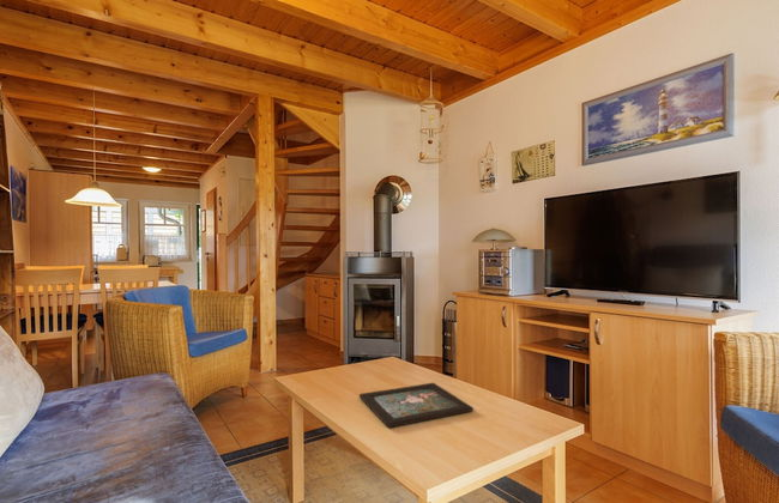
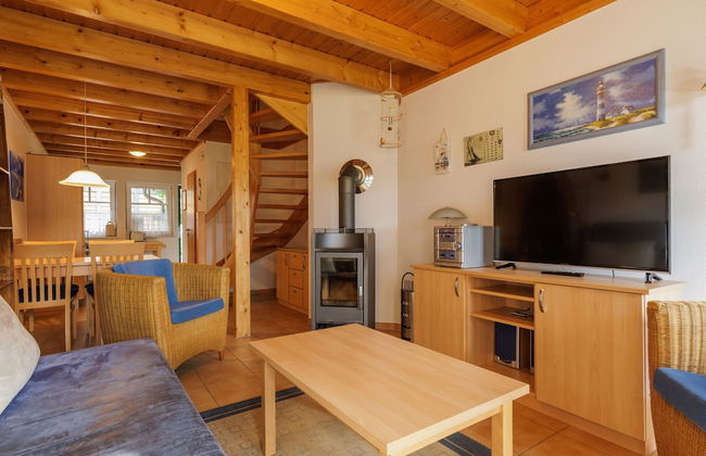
- decorative tray [358,382,475,429]
